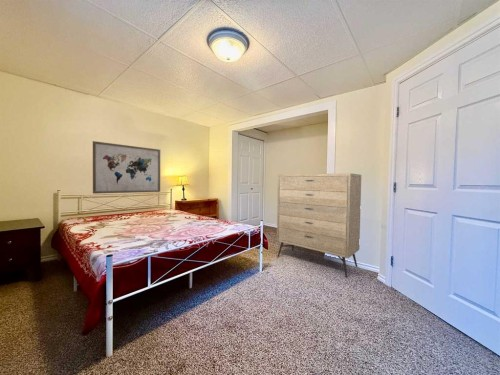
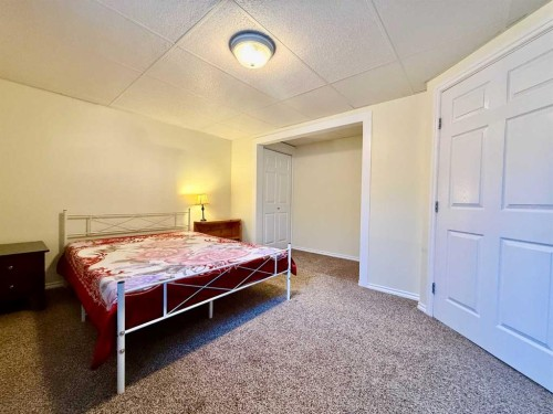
- wall art [92,140,161,195]
- dresser [276,172,362,278]
